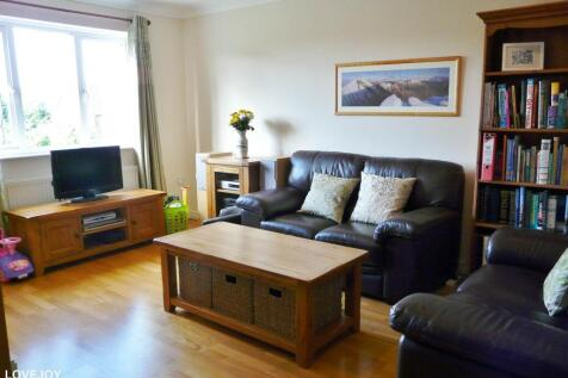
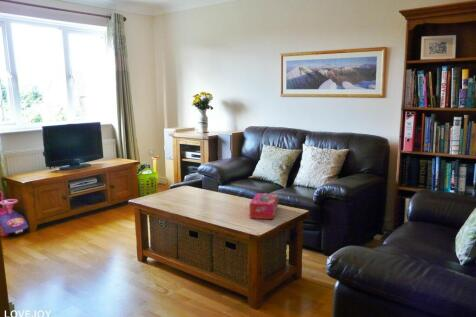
+ tissue box [249,192,279,220]
